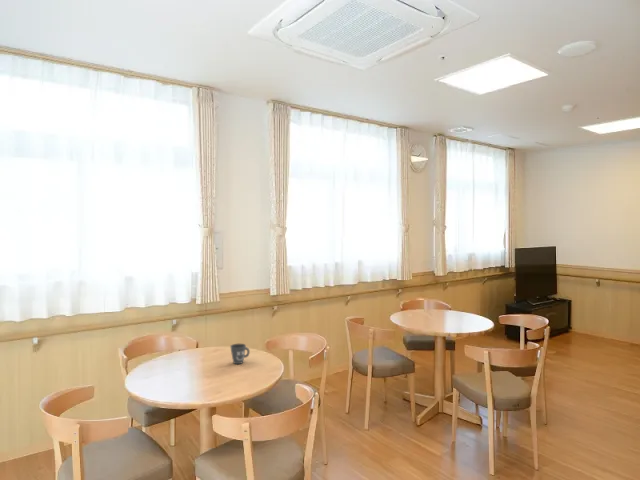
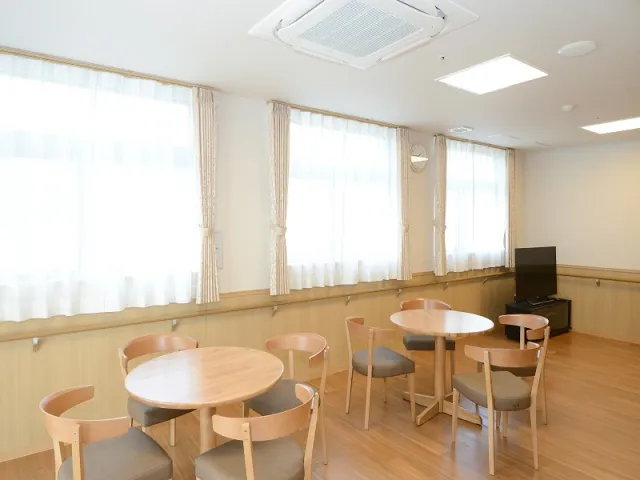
- mug [229,343,251,365]
